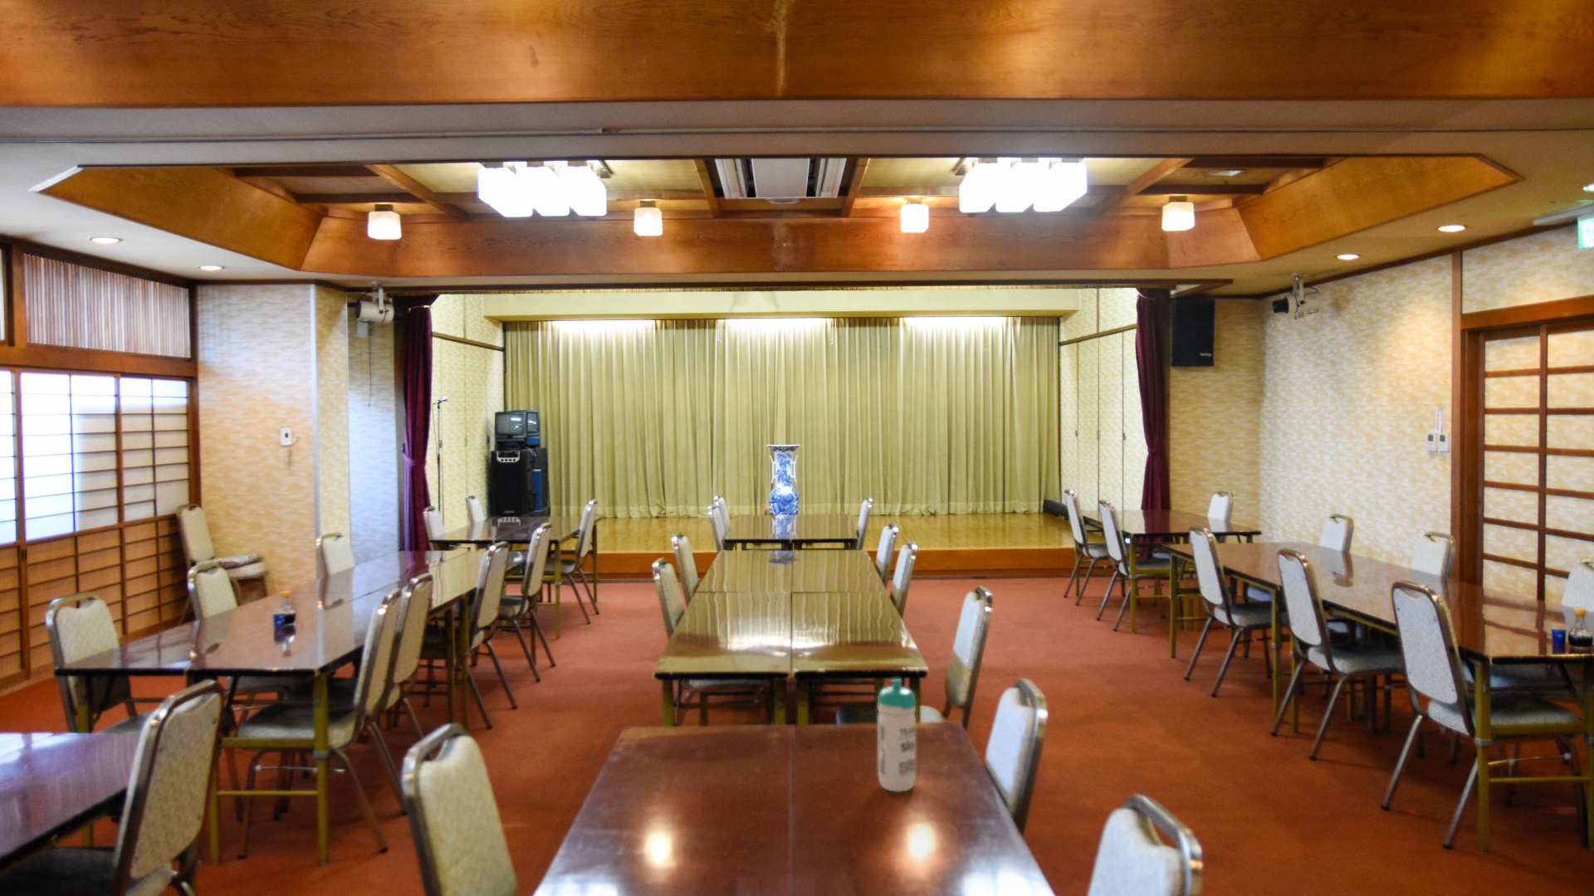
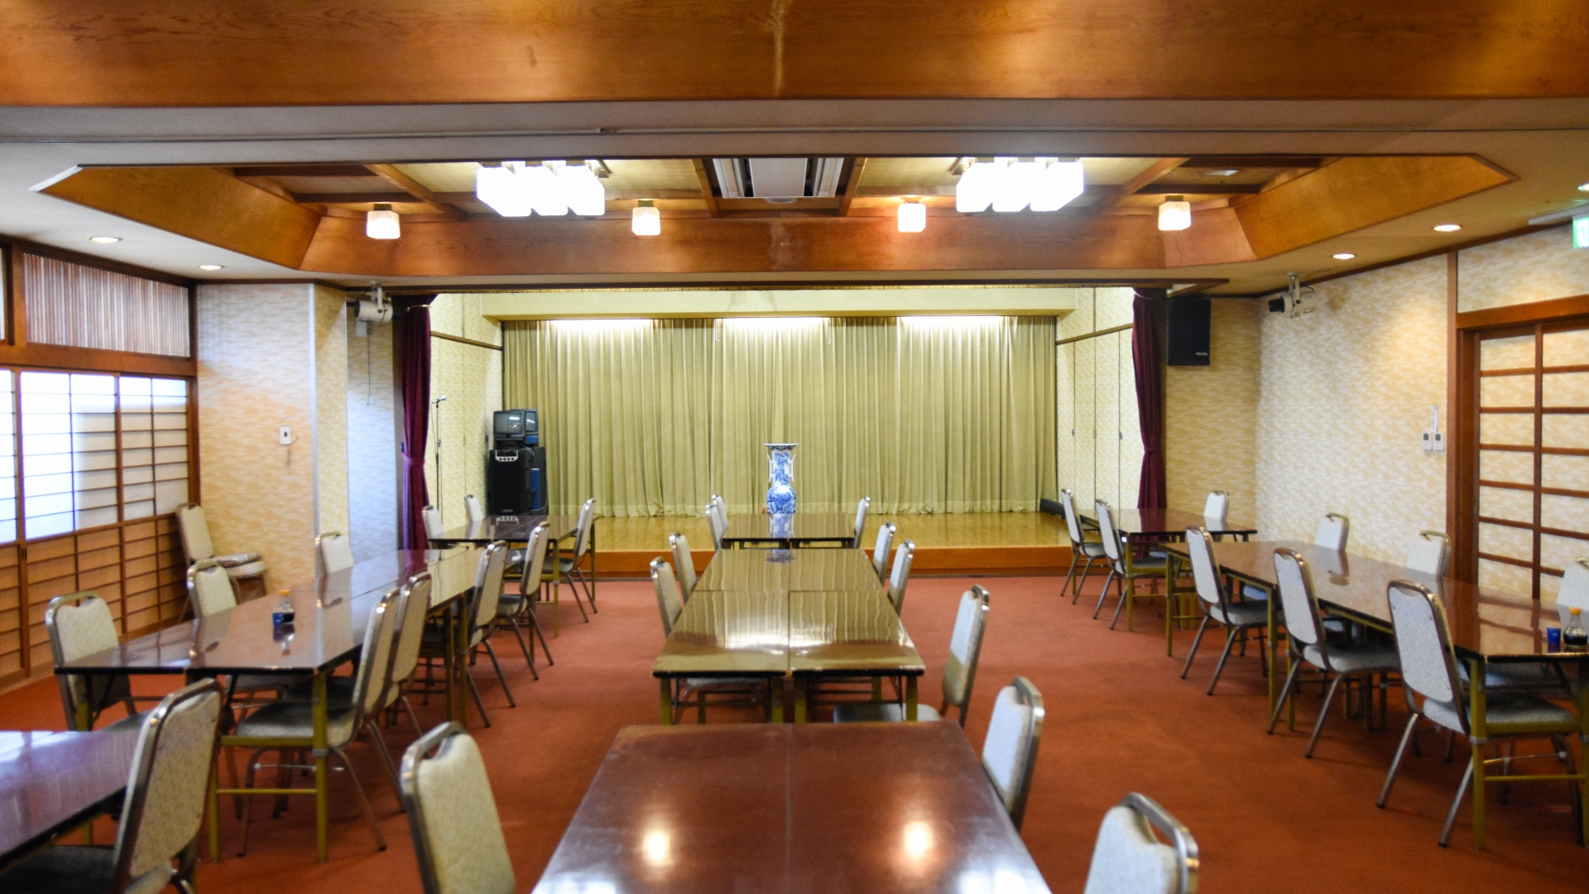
- water bottle [877,678,916,792]
